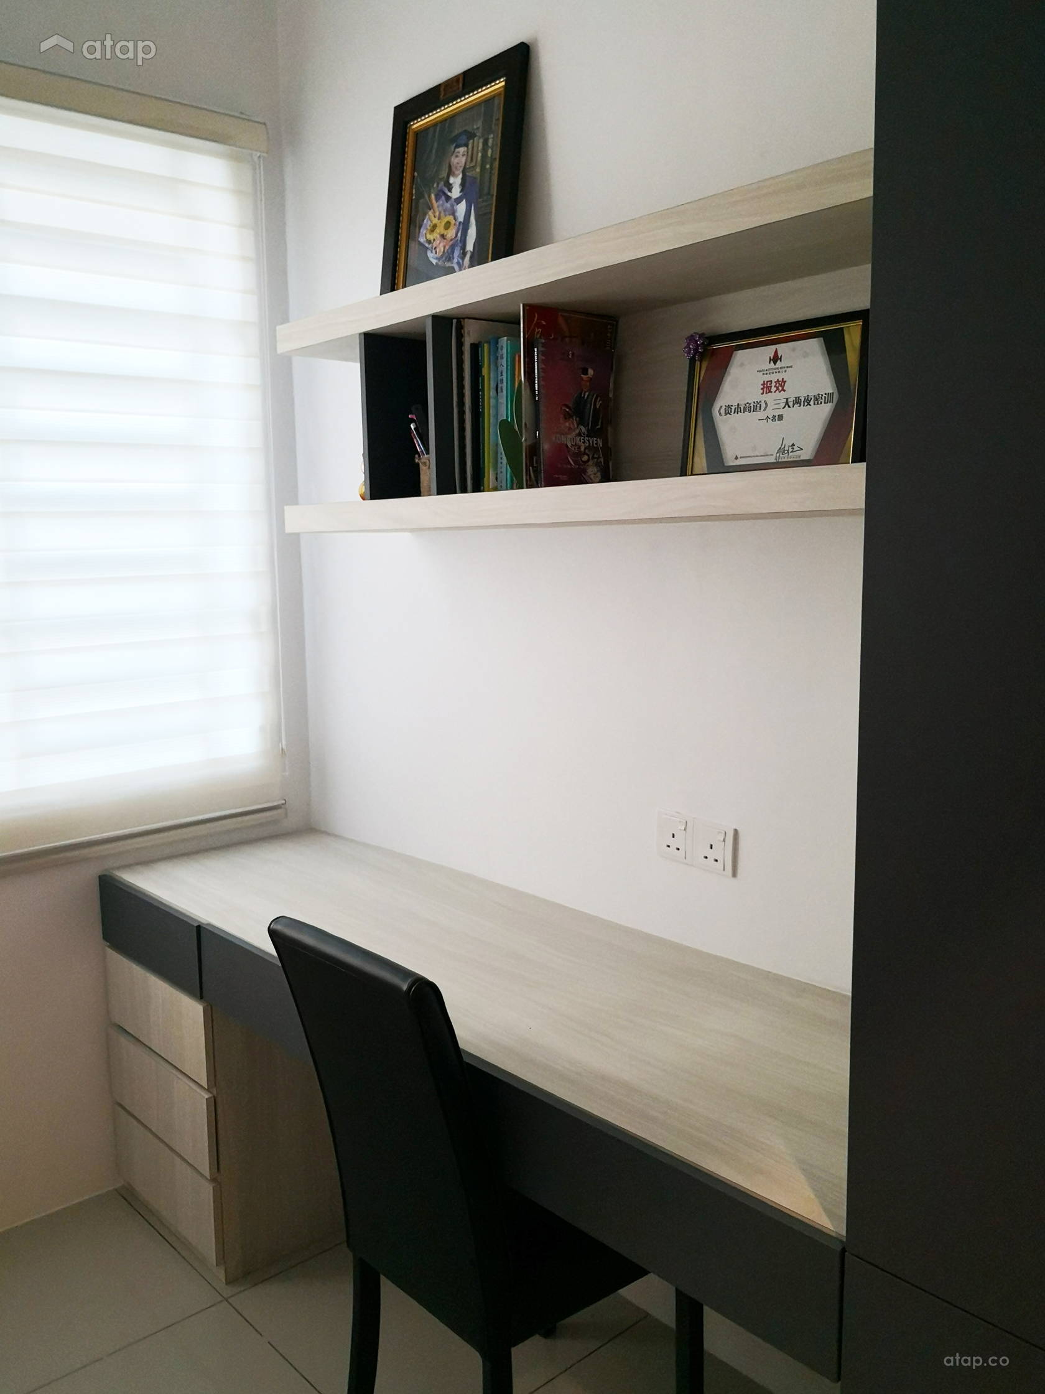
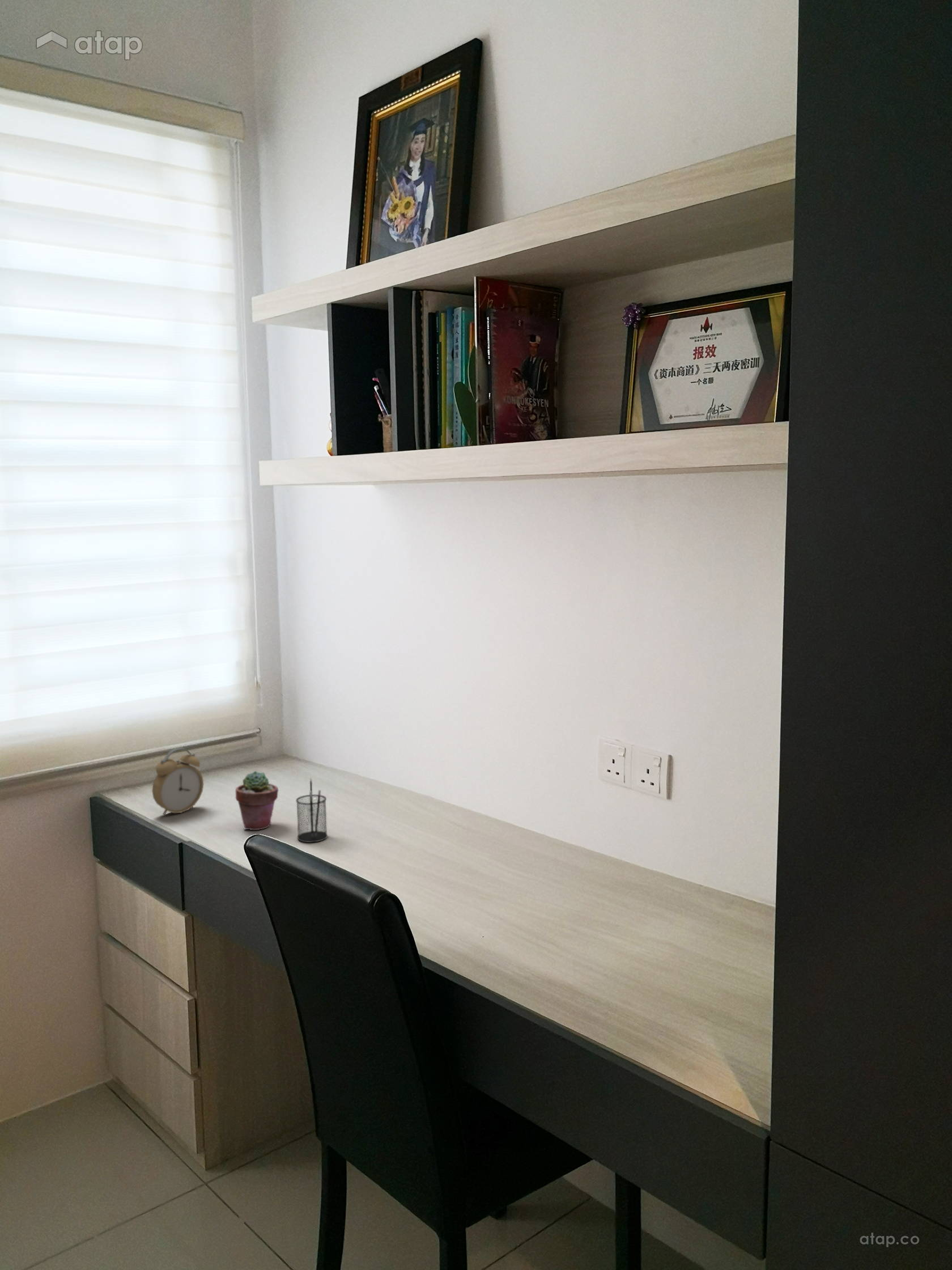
+ alarm clock [151,747,204,815]
+ pencil holder [296,777,328,843]
+ potted succulent [235,771,279,831]
